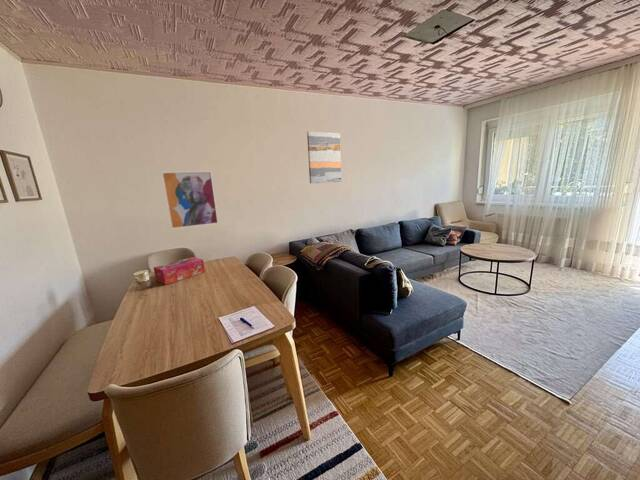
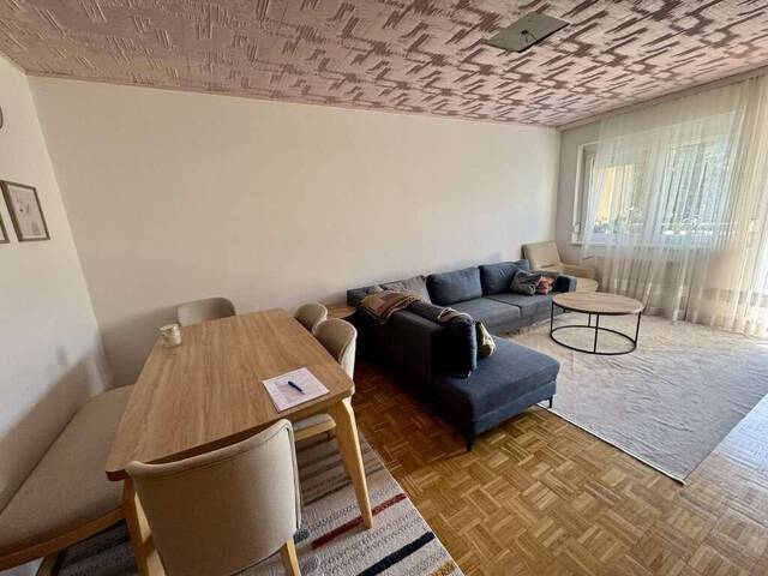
- tissue box [152,256,206,286]
- wall art [161,170,219,230]
- wall art [306,130,342,184]
